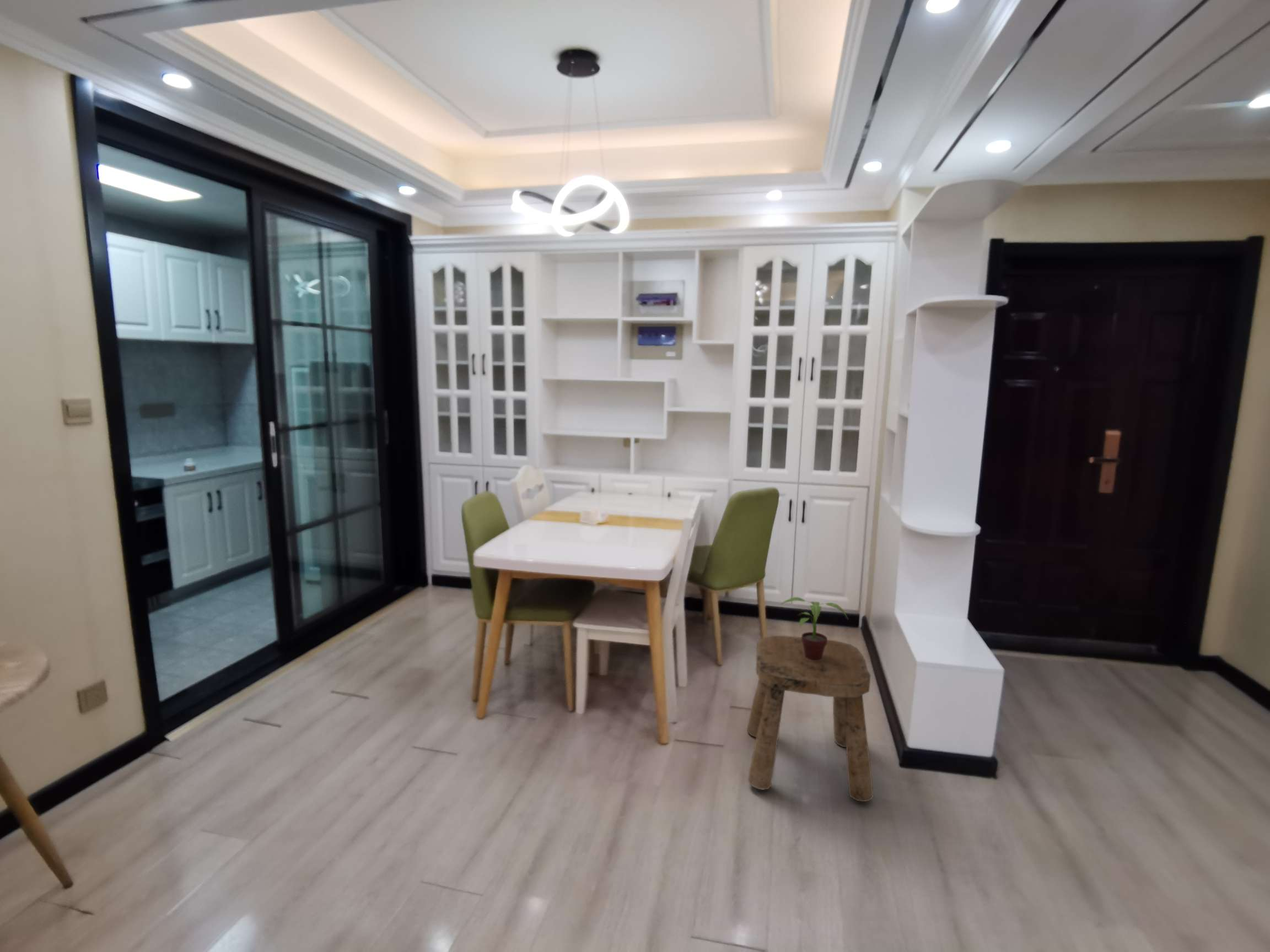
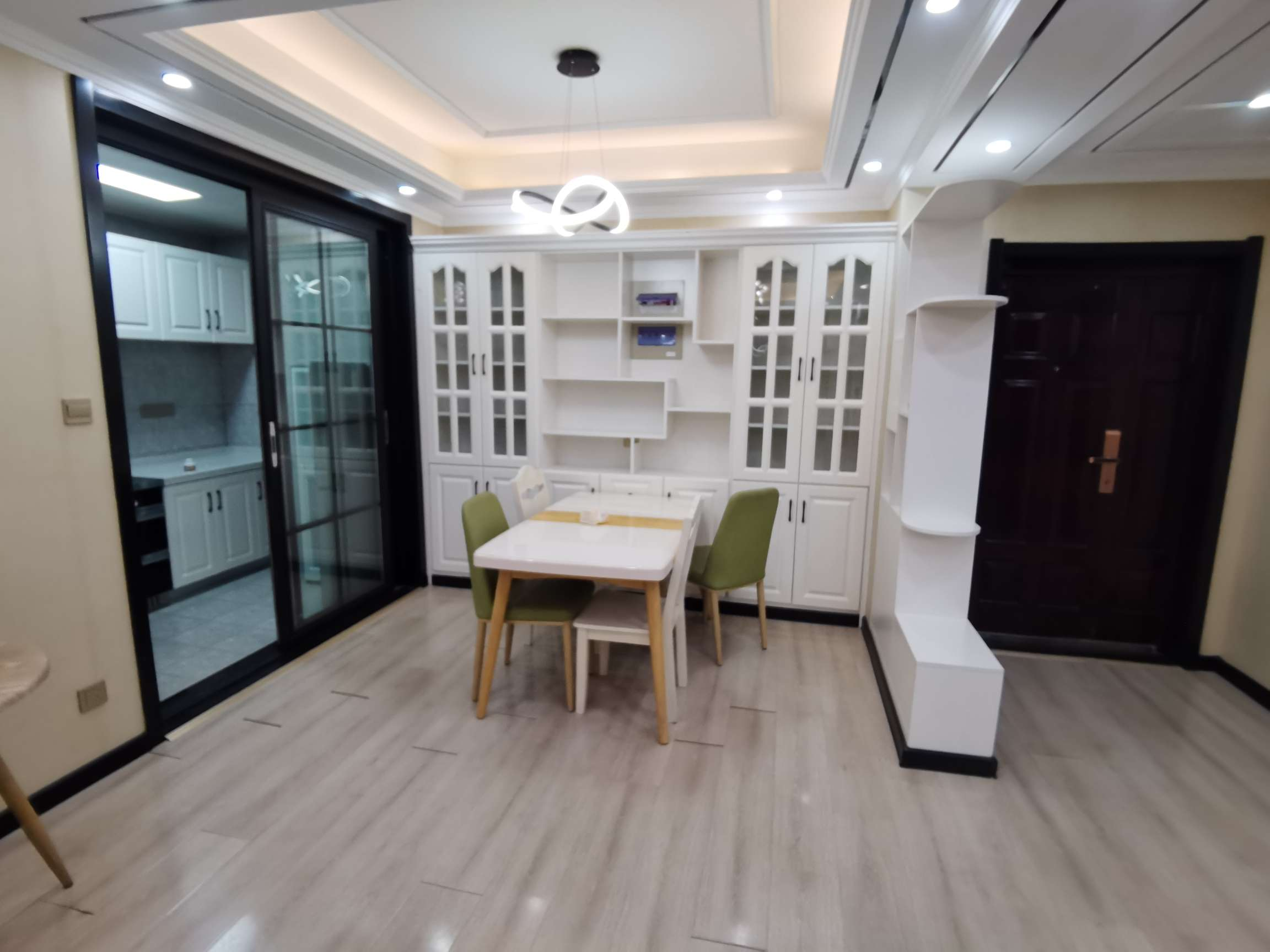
- stool [747,635,874,802]
- potted plant [779,597,849,660]
